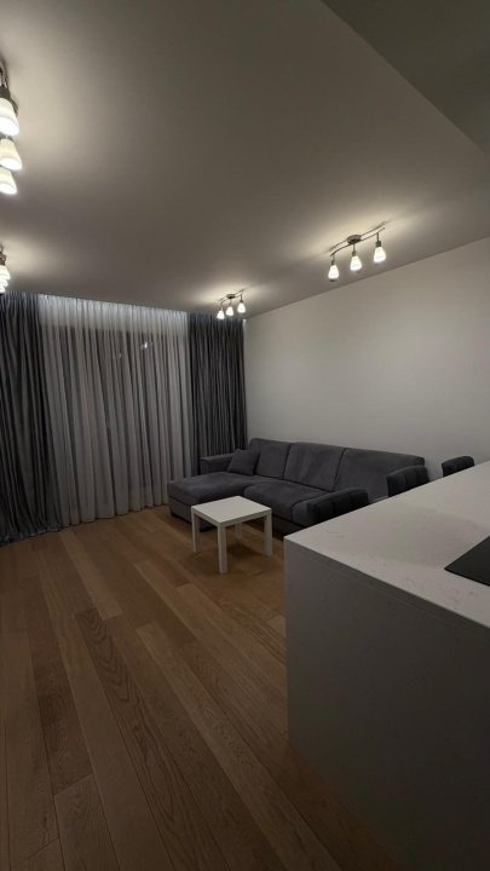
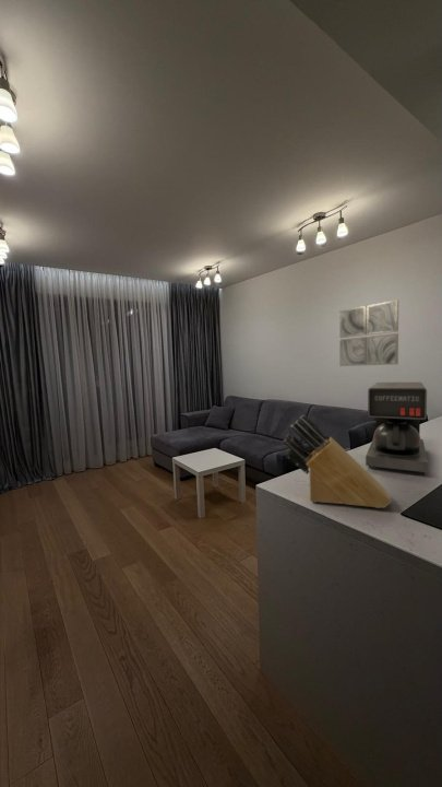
+ wall art [338,298,399,367]
+ coffee maker [365,381,429,474]
+ knife block [283,414,393,509]
